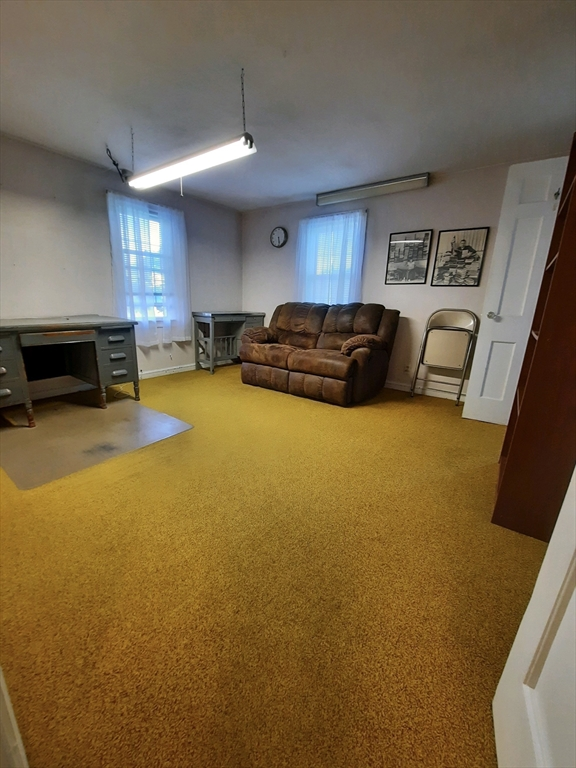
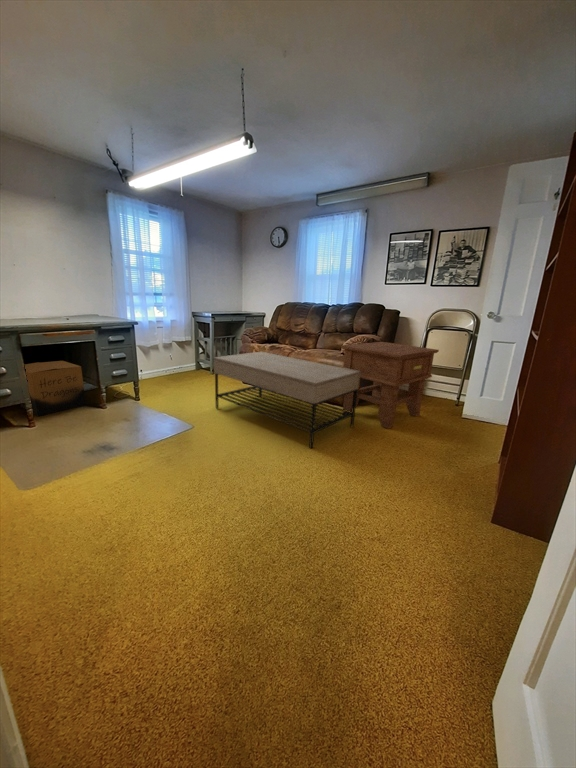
+ side table [340,341,440,430]
+ coffee table [213,351,360,450]
+ cardboard box [20,360,87,417]
